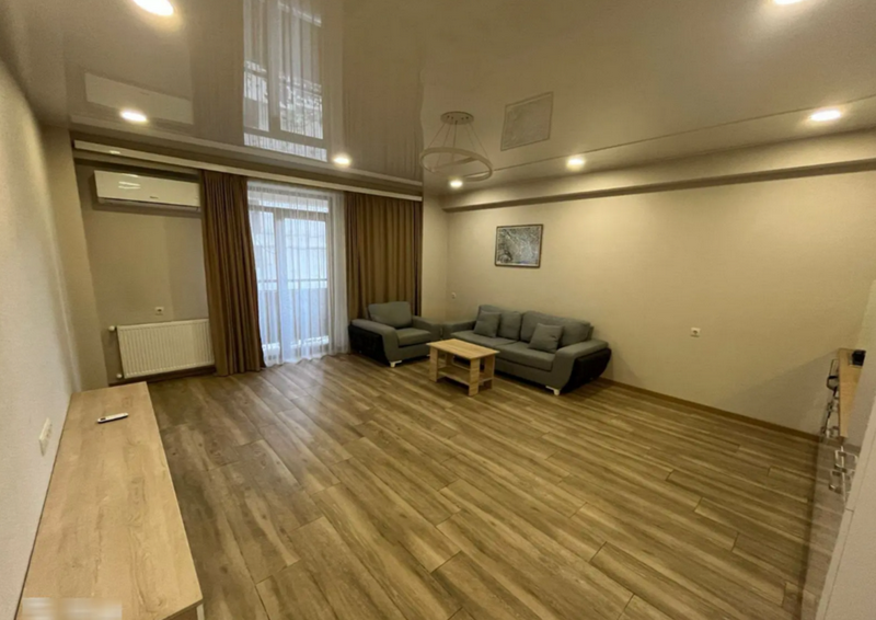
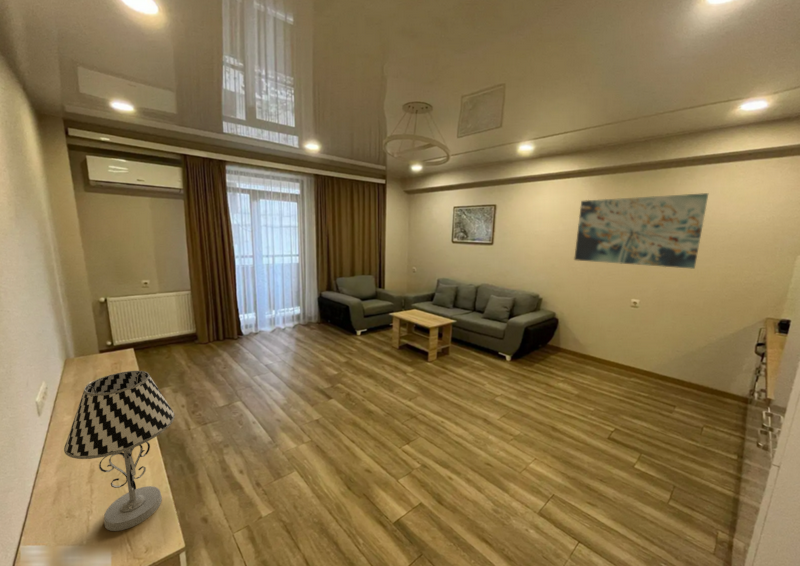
+ wall art [573,192,709,270]
+ table lamp [63,370,176,532]
